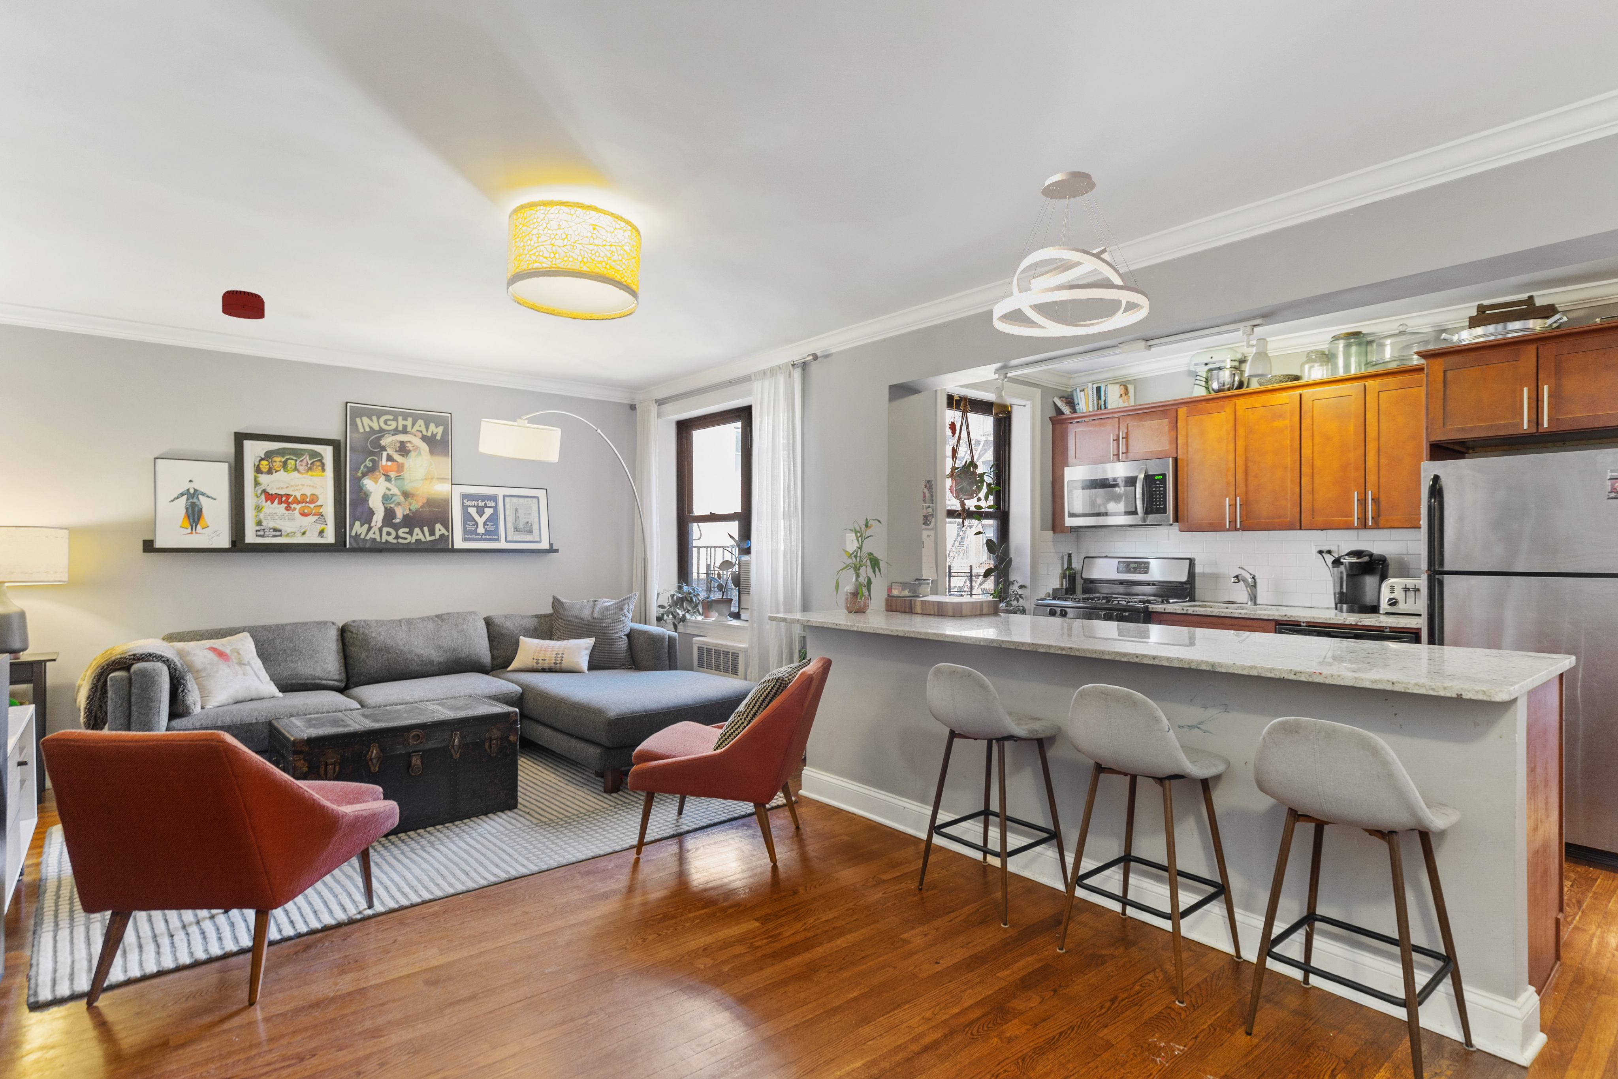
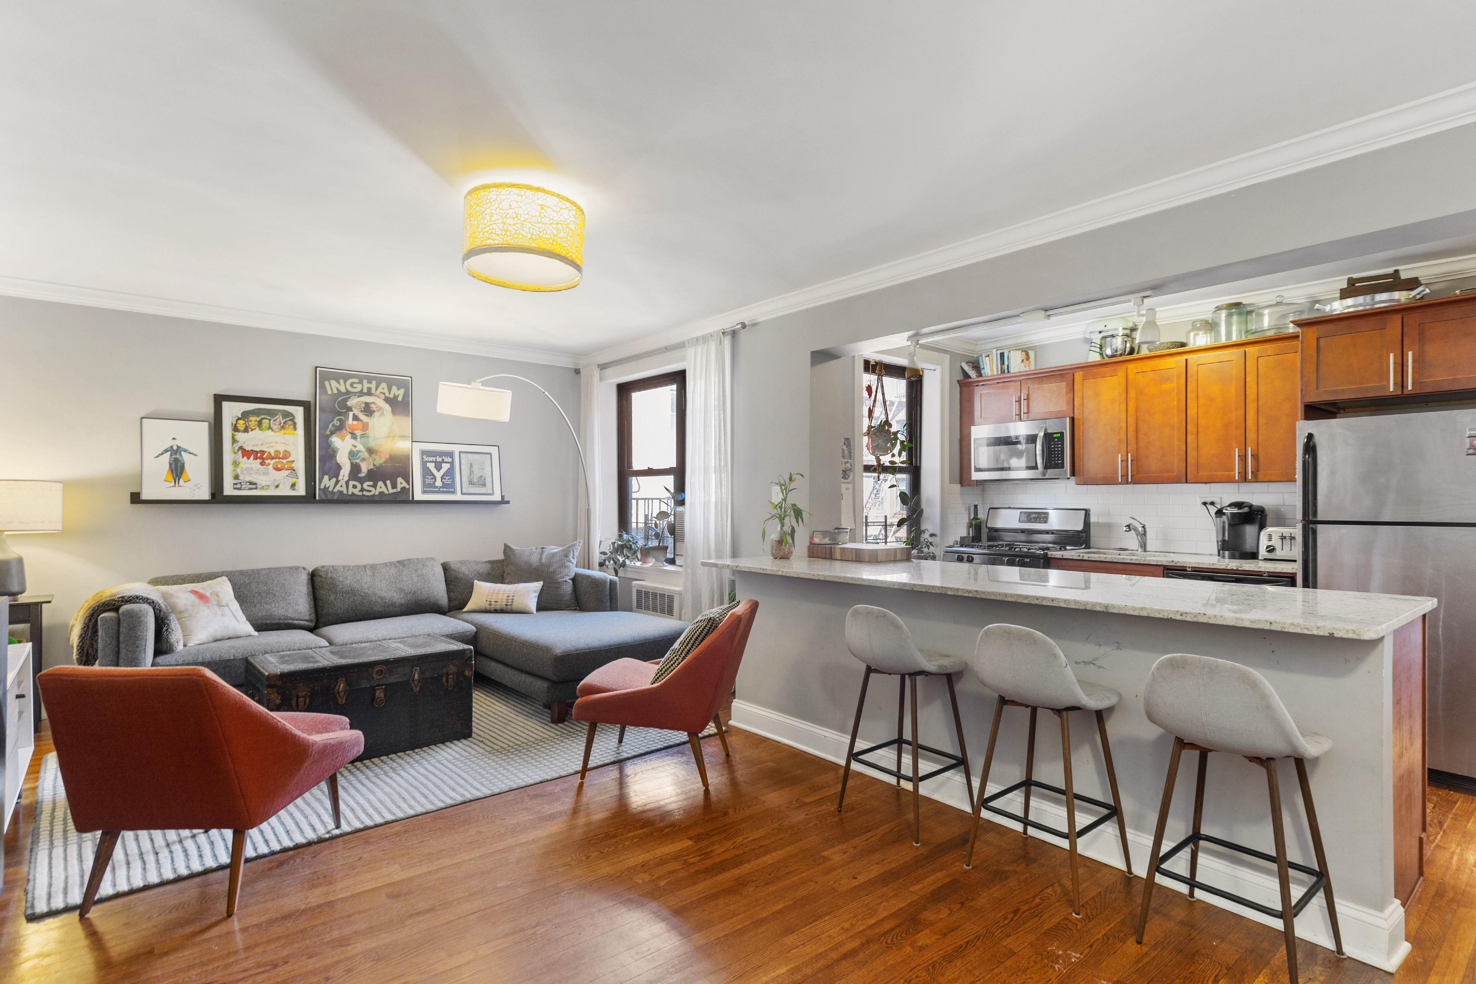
- smoke detector [222,289,265,319]
- pendant light [993,171,1150,337]
